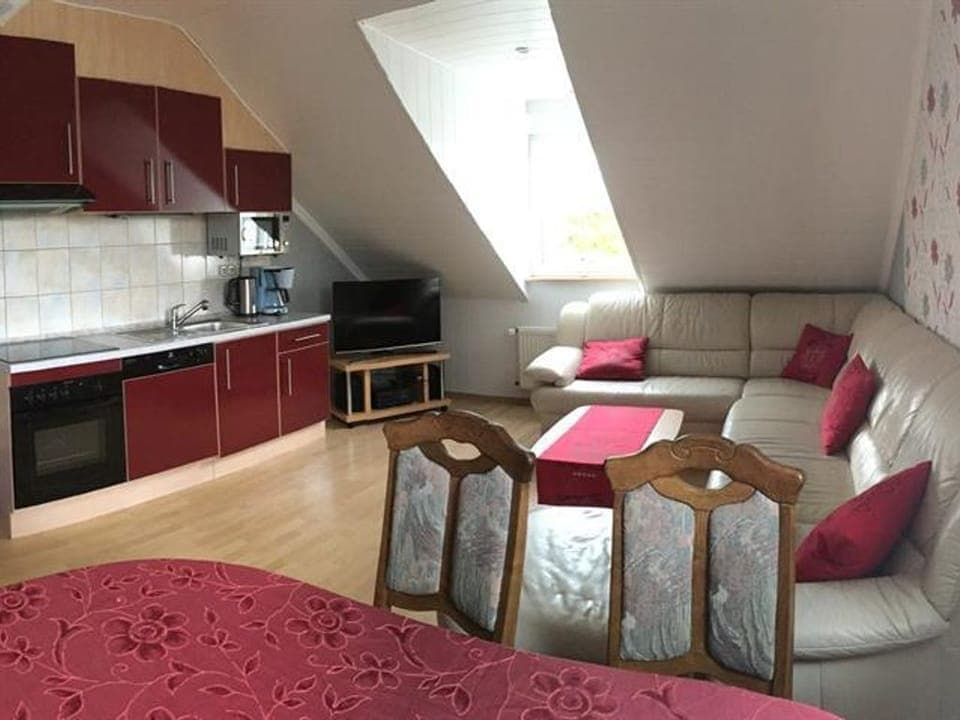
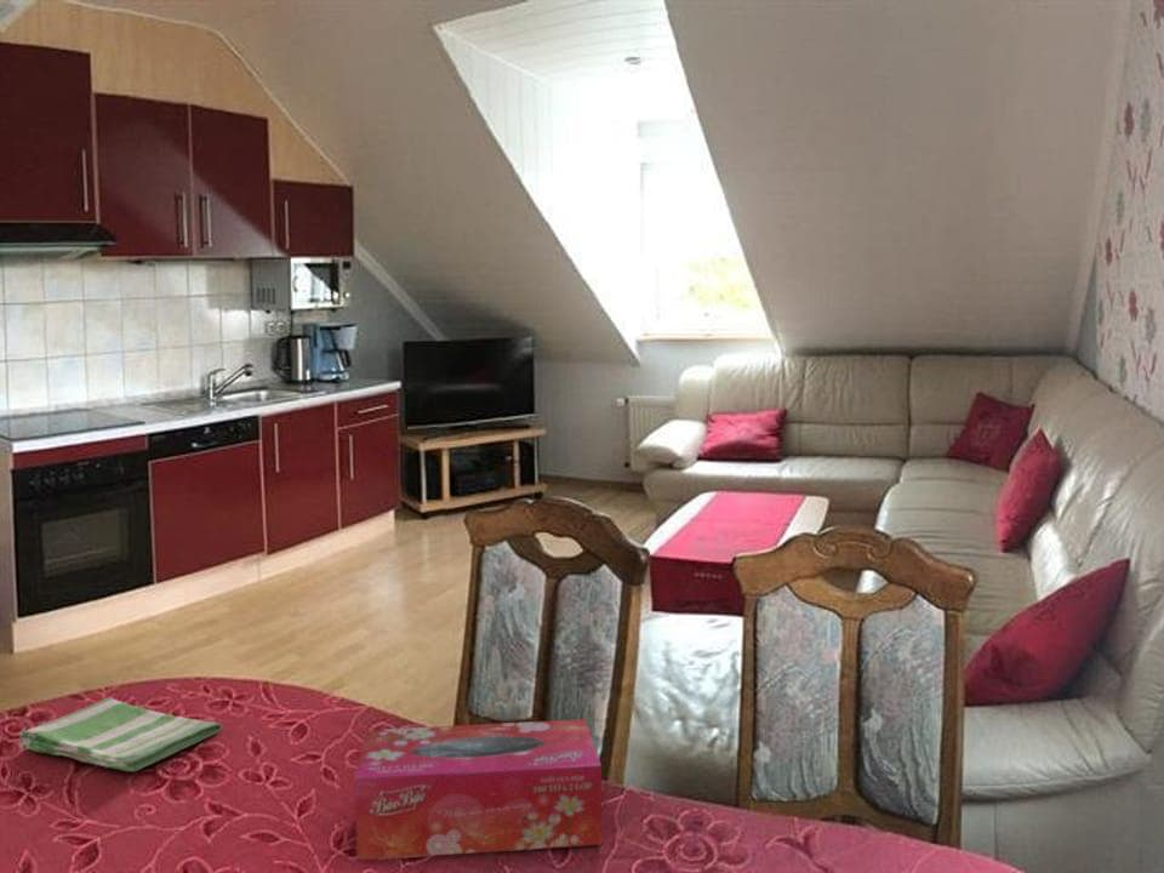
+ dish towel [17,697,223,772]
+ tissue box [353,718,603,862]
